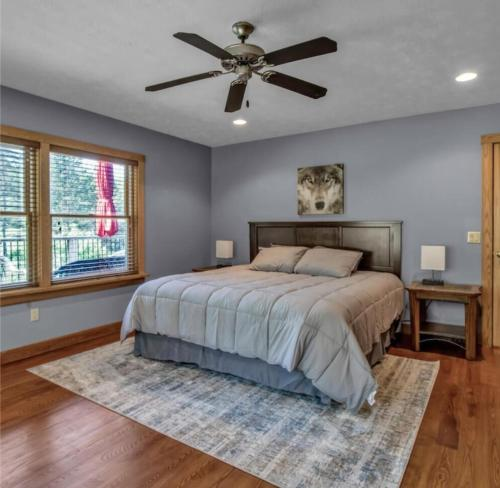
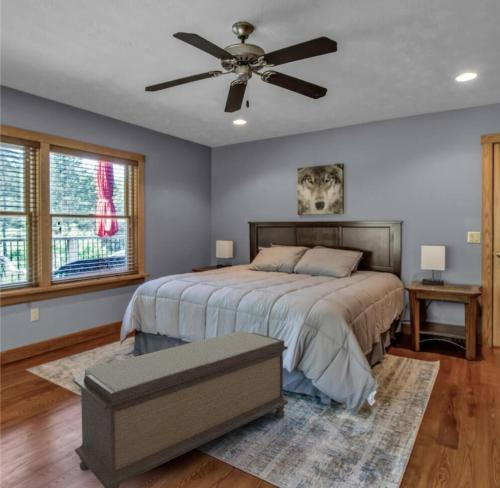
+ bench [72,330,289,488]
